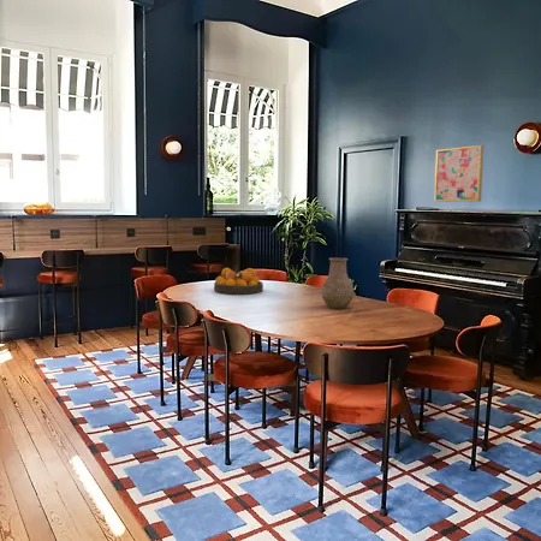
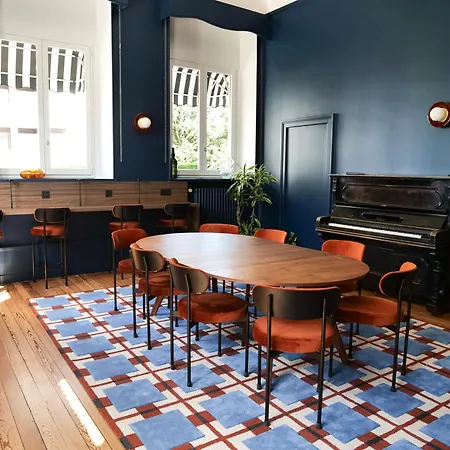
- fruit bowl [213,267,264,296]
- vase [321,257,355,310]
- wall art [433,143,484,203]
